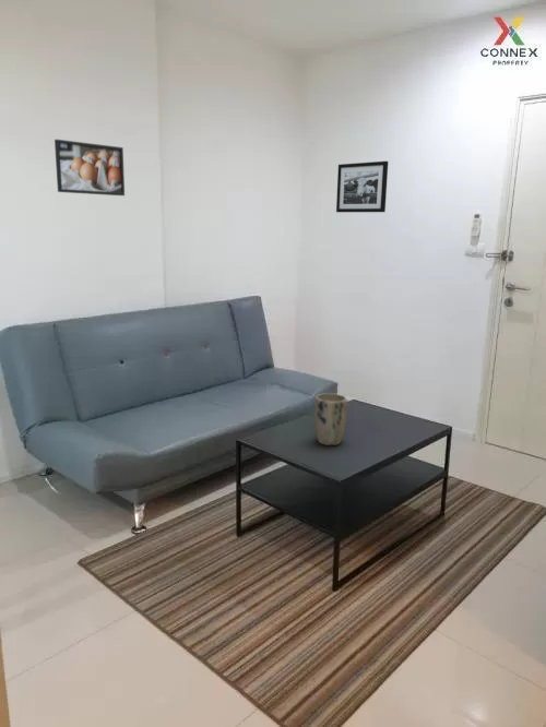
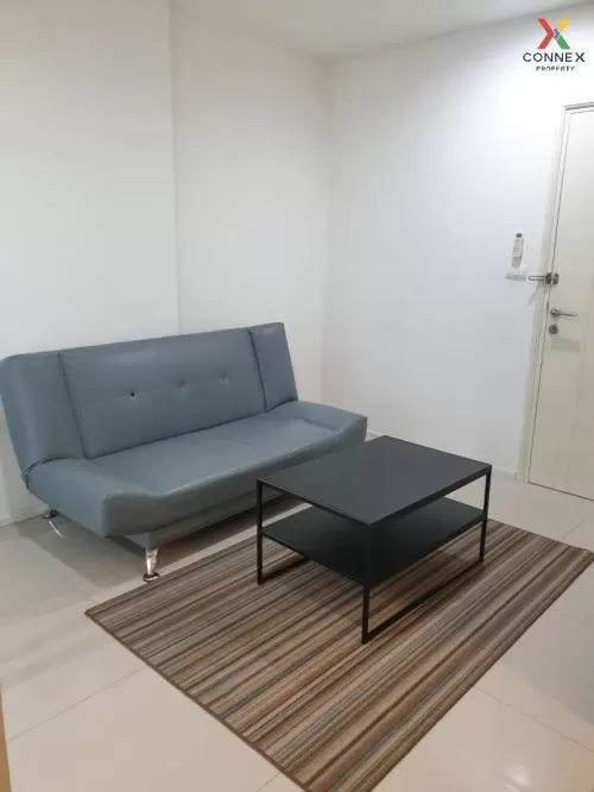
- picture frame [335,160,389,213]
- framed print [54,139,126,196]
- plant pot [313,392,348,446]
